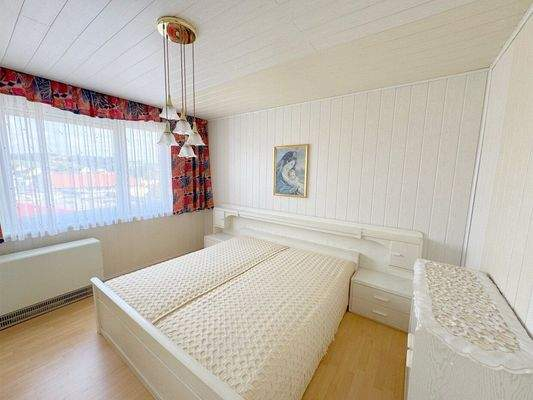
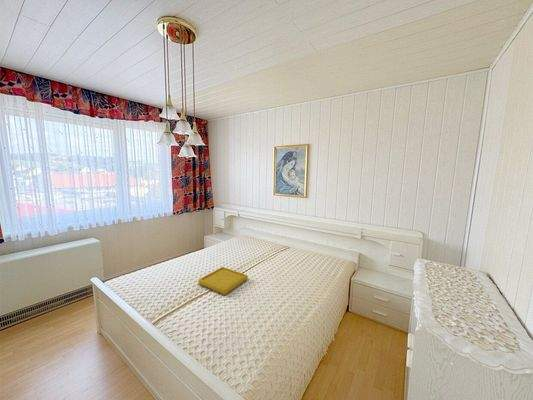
+ serving tray [197,266,249,296]
